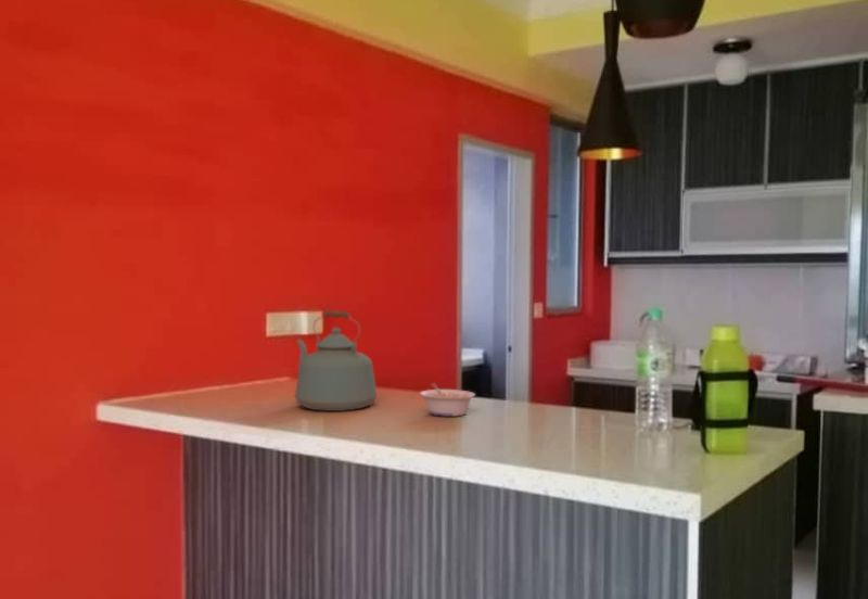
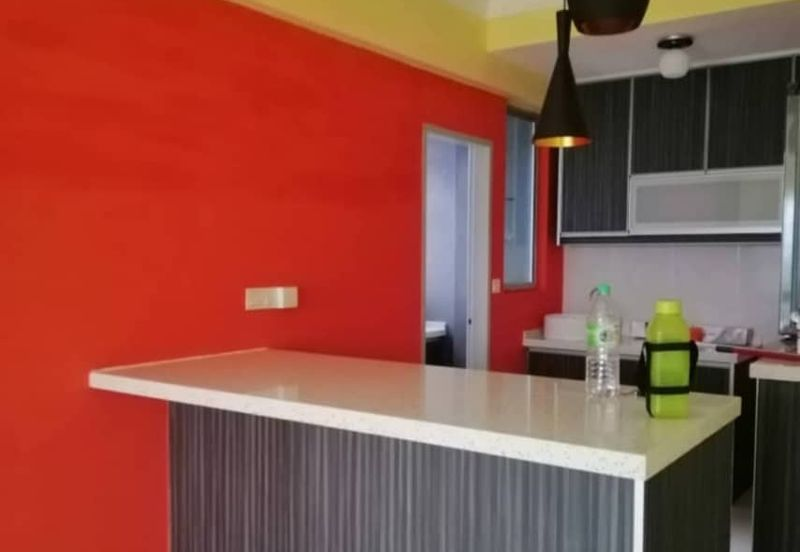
- legume [419,382,476,418]
- kettle [294,308,379,412]
